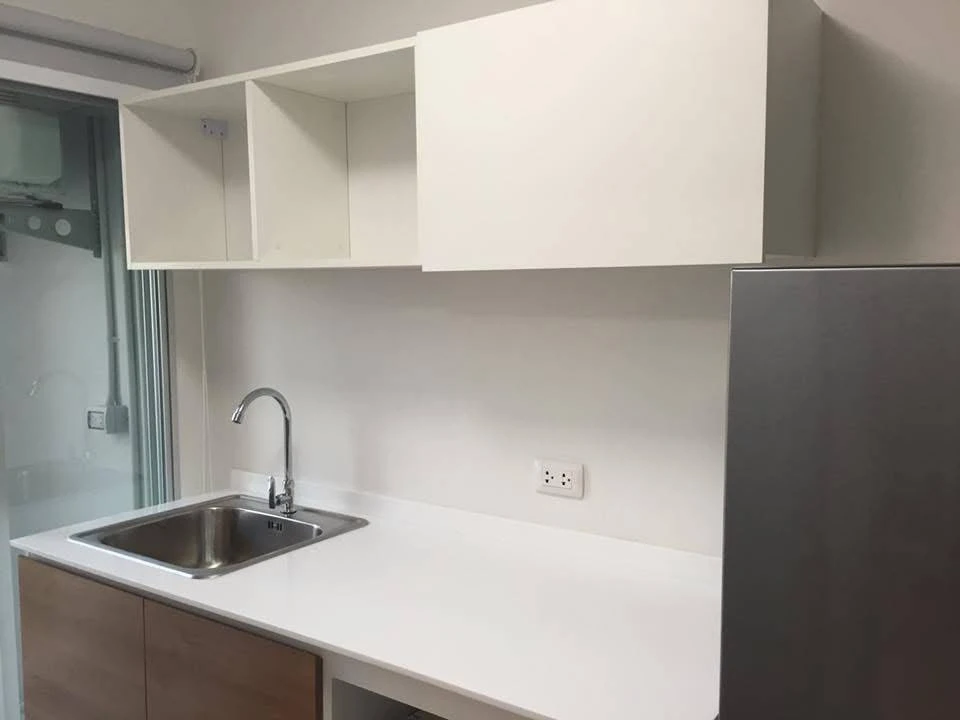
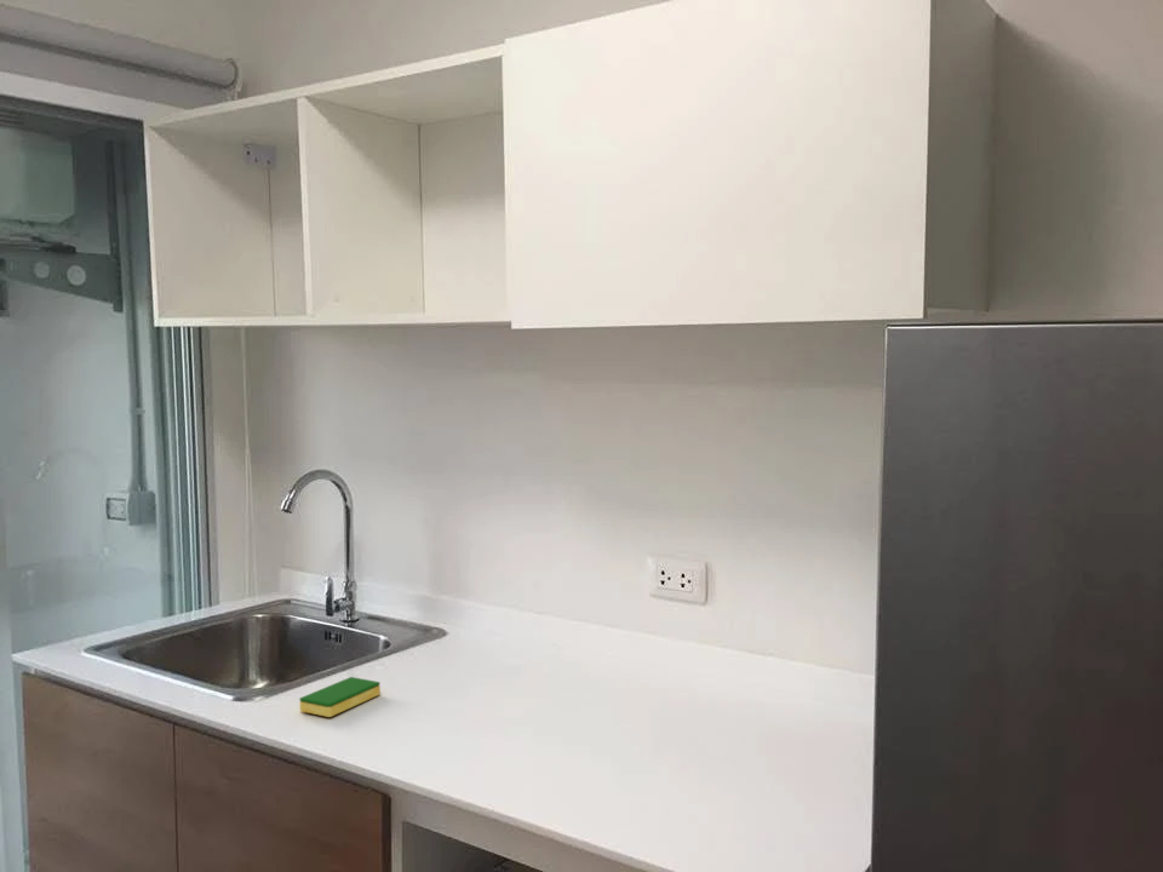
+ dish sponge [298,676,382,718]
